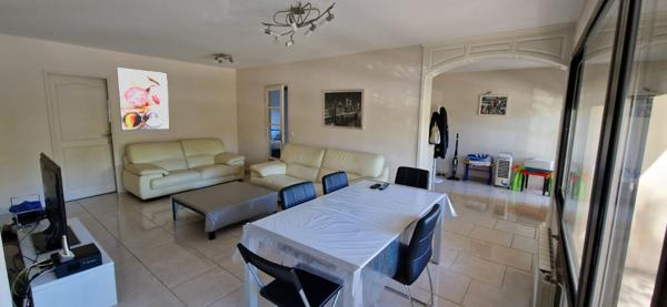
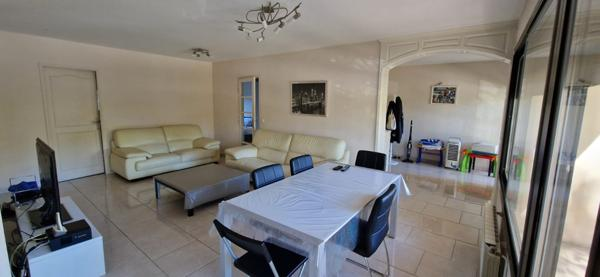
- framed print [116,65,171,131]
